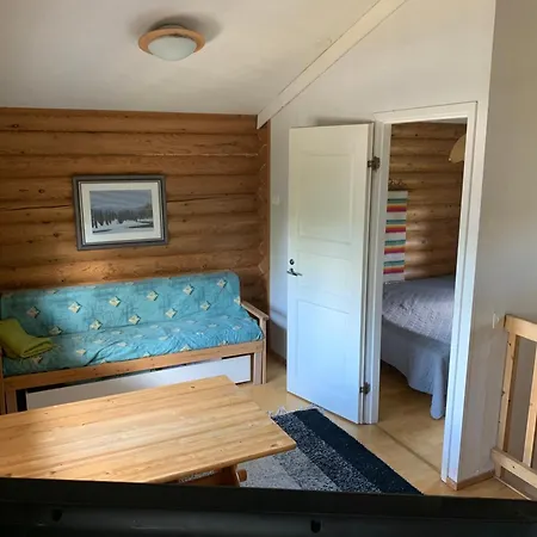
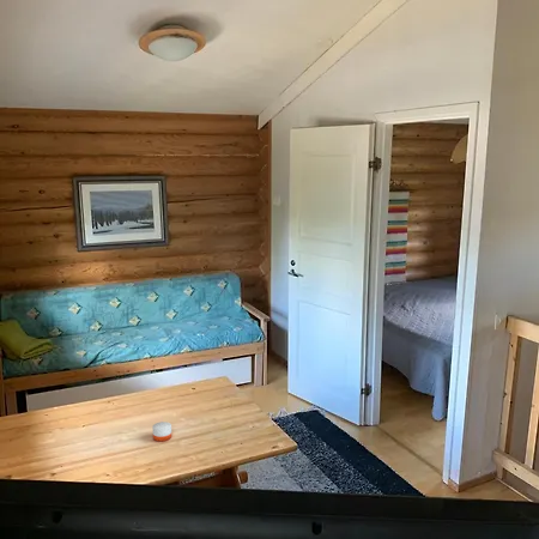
+ candle [151,416,172,442]
